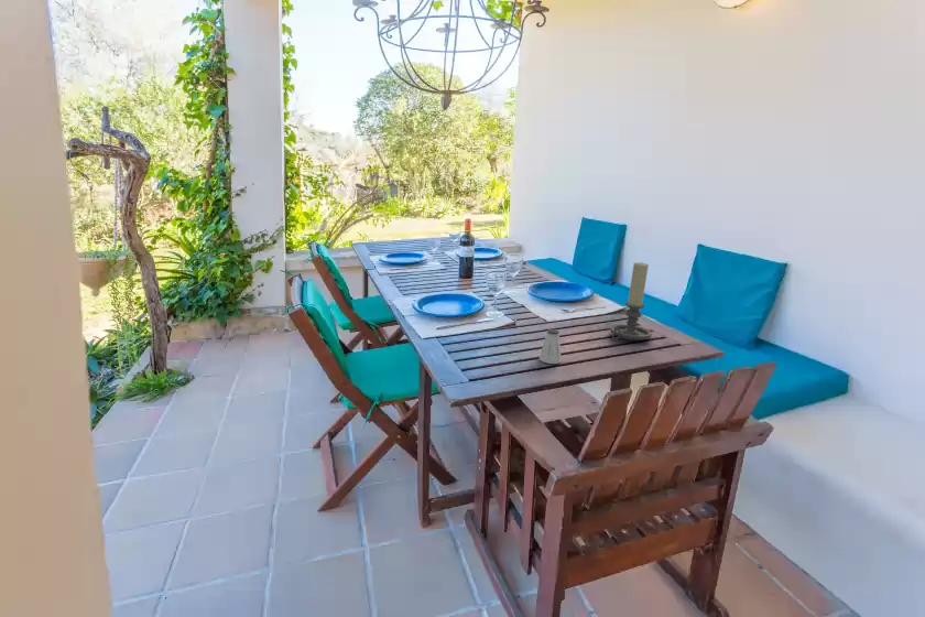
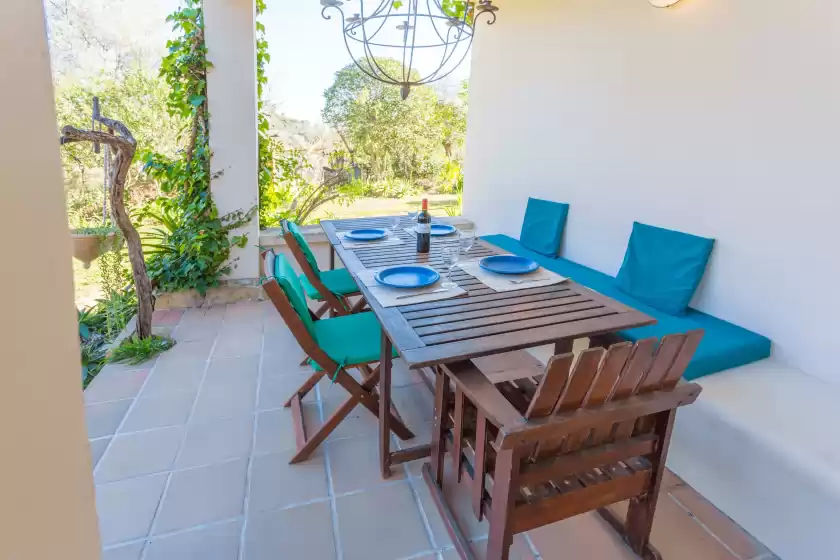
- candle holder [609,261,653,342]
- saltshaker [538,328,563,365]
